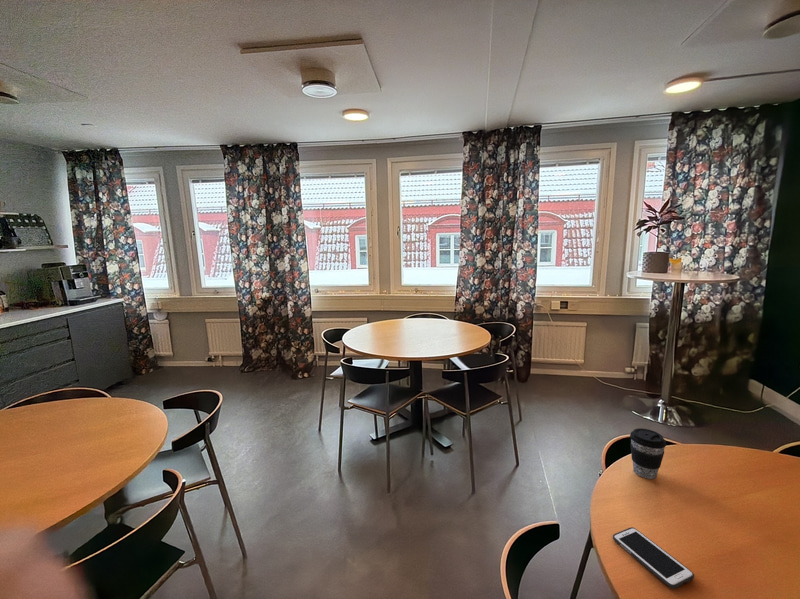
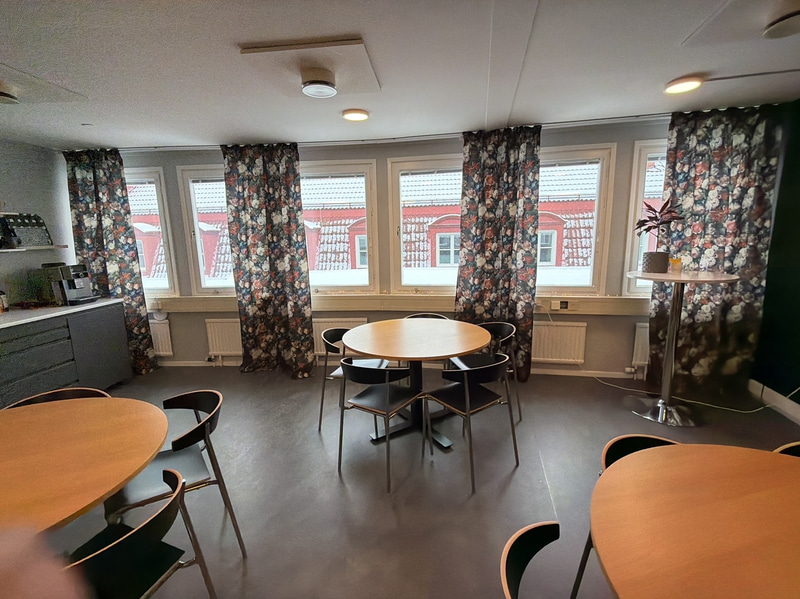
- coffee cup [629,427,667,480]
- cell phone [612,526,695,590]
